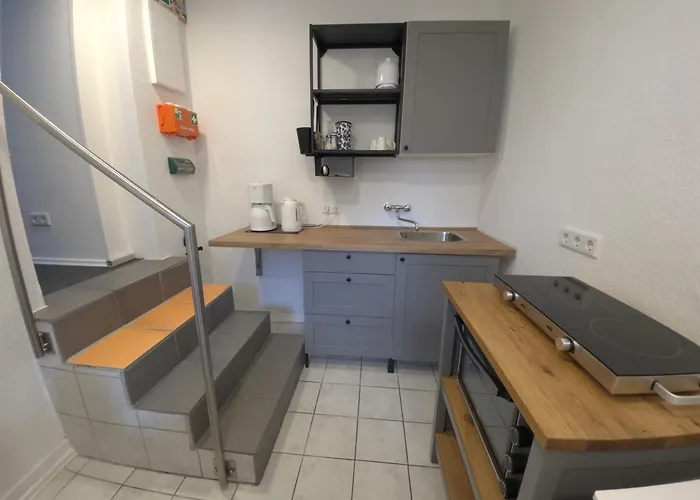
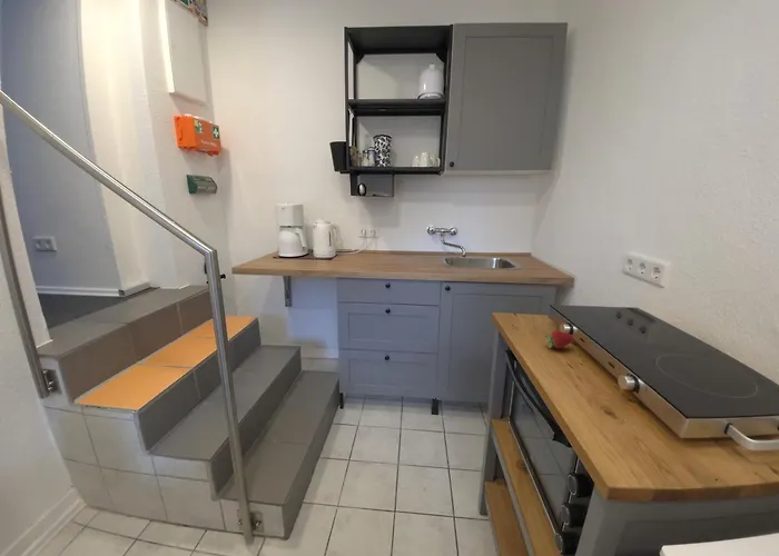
+ fruit [543,329,574,350]
